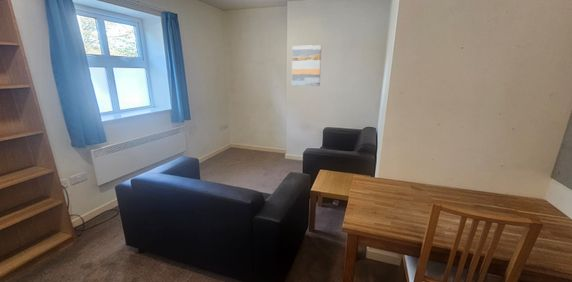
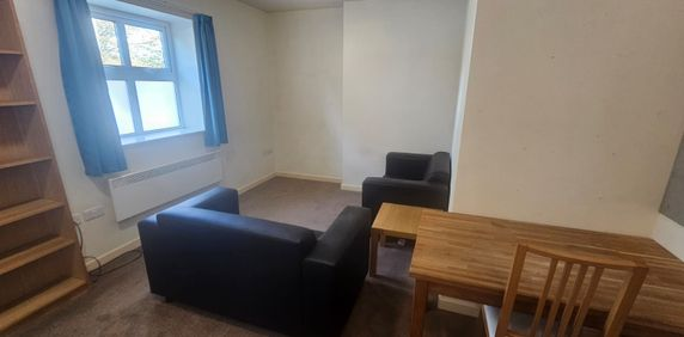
- wall art [291,44,322,87]
